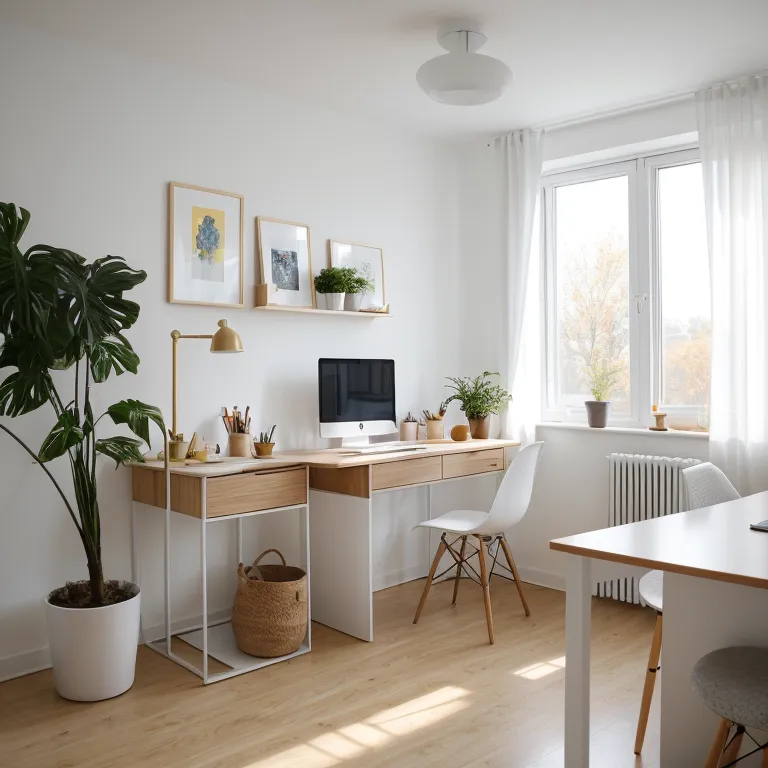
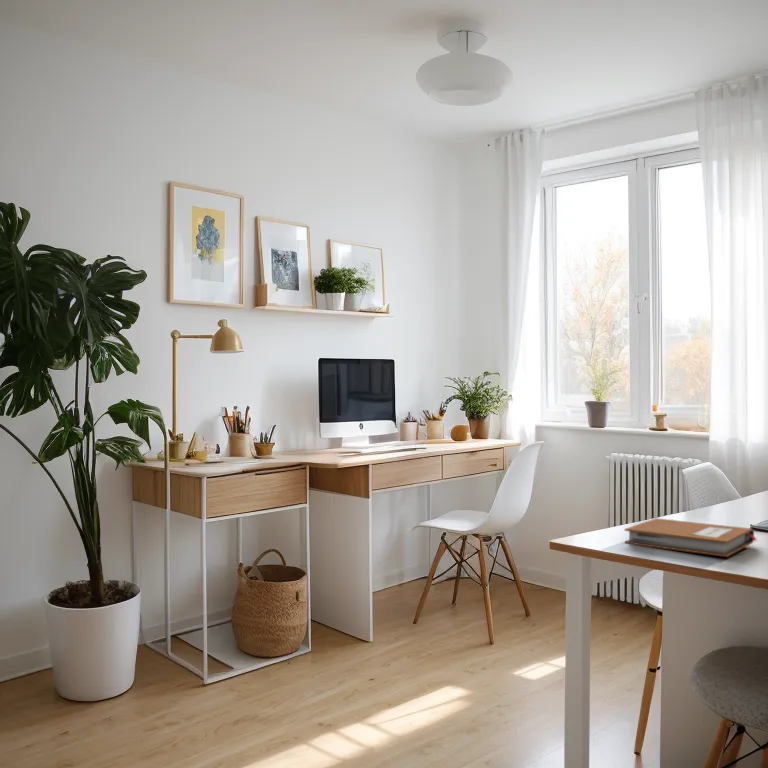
+ notebook [624,517,758,558]
